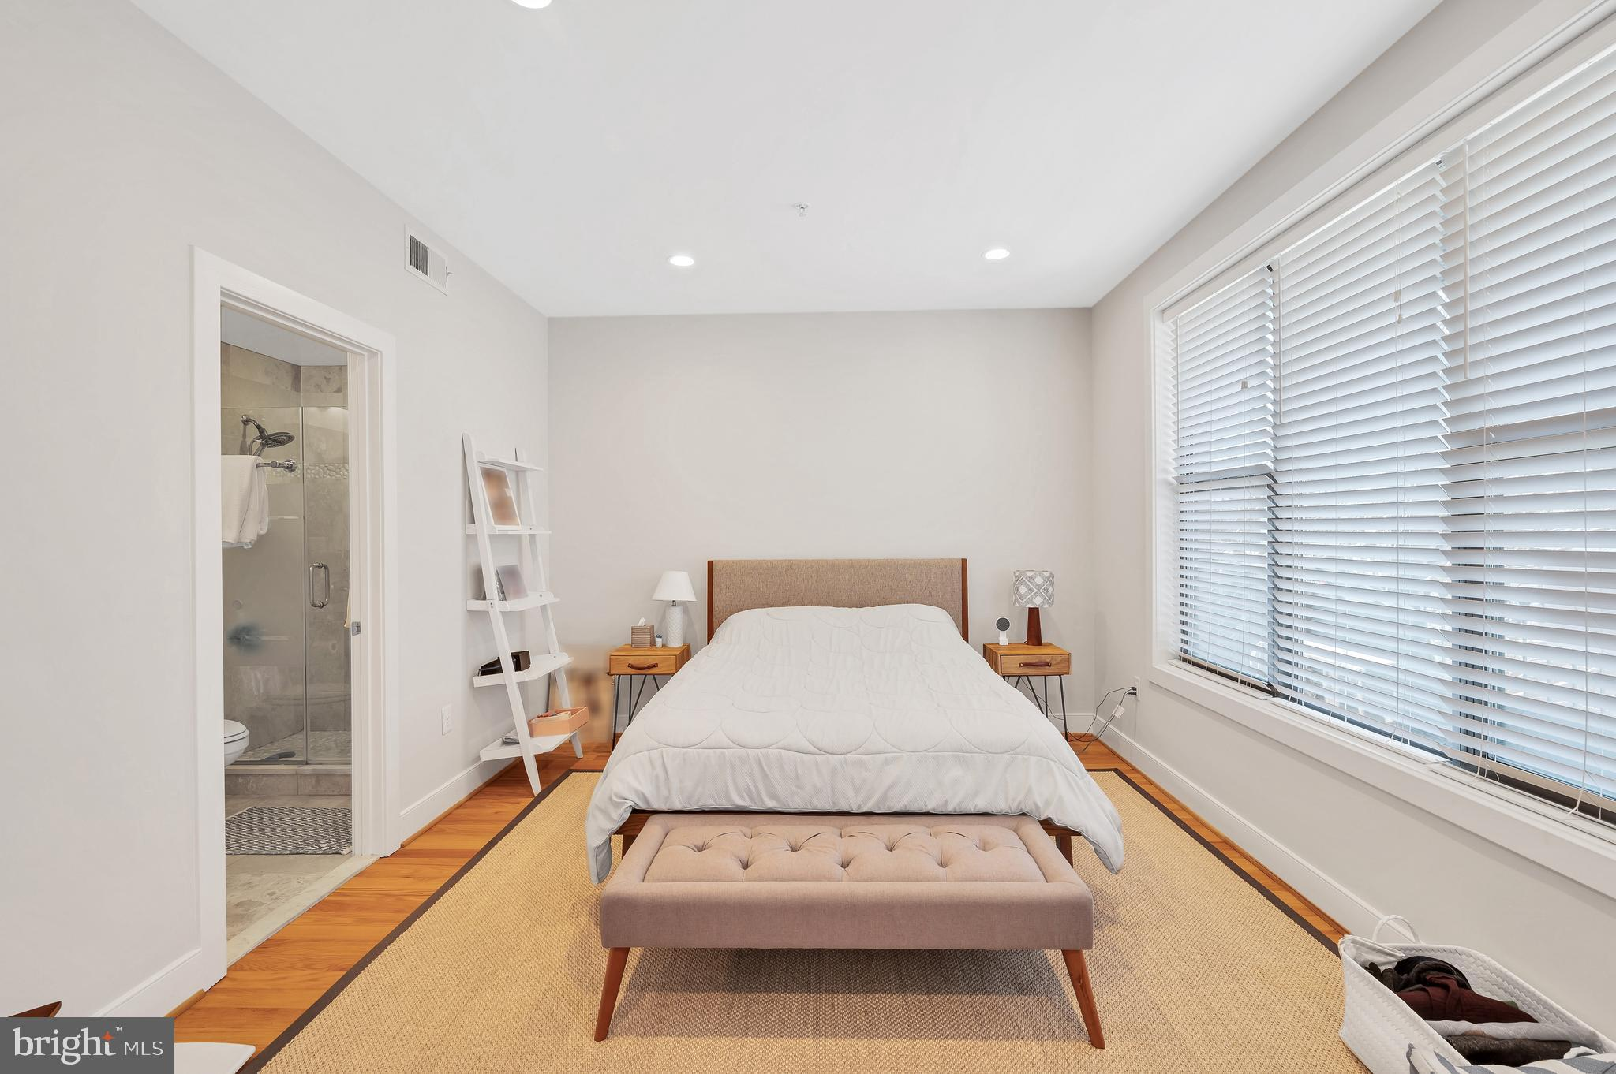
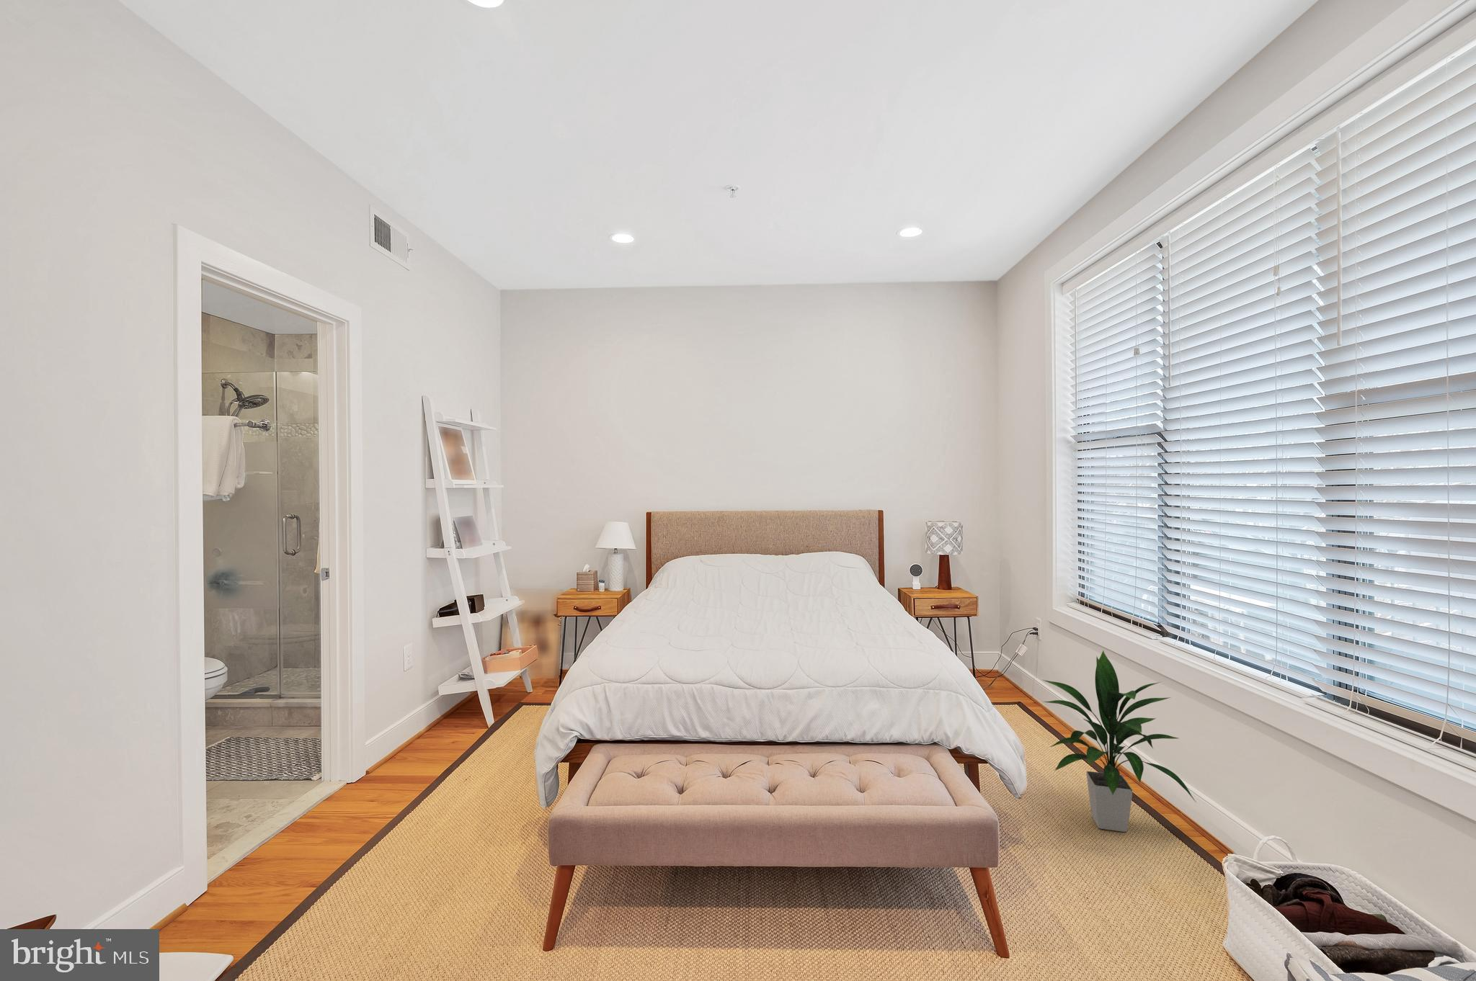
+ indoor plant [1042,649,1197,832]
